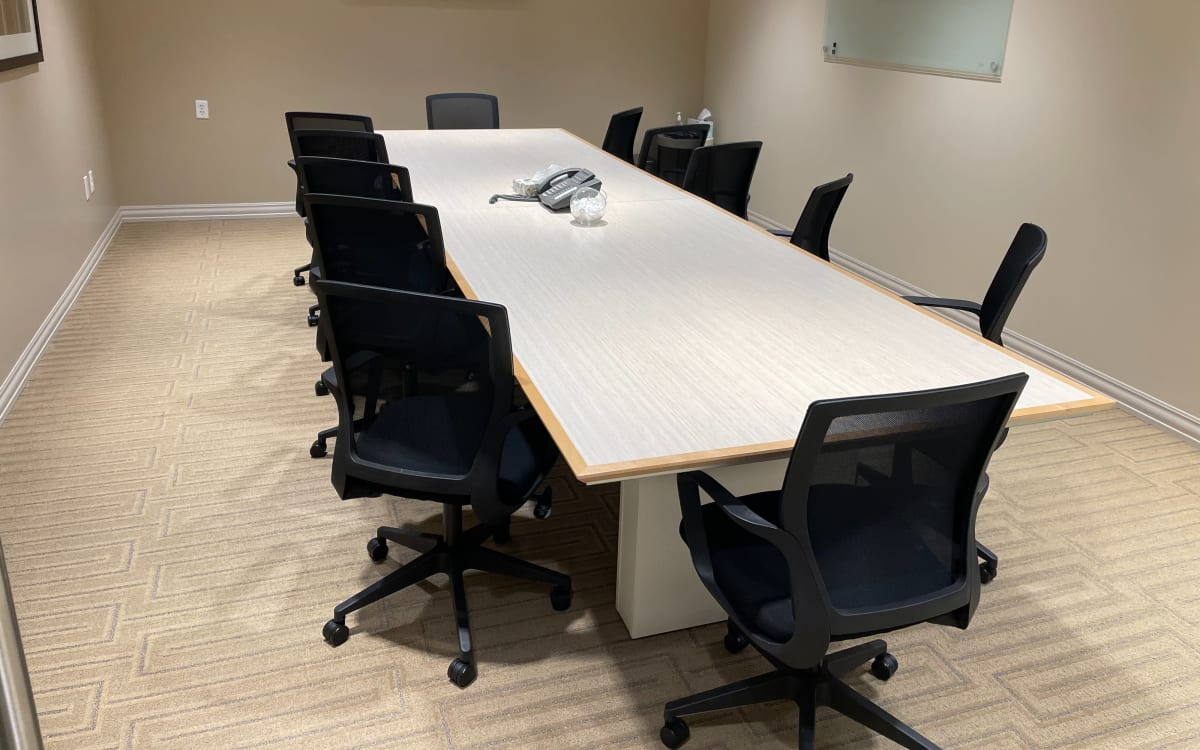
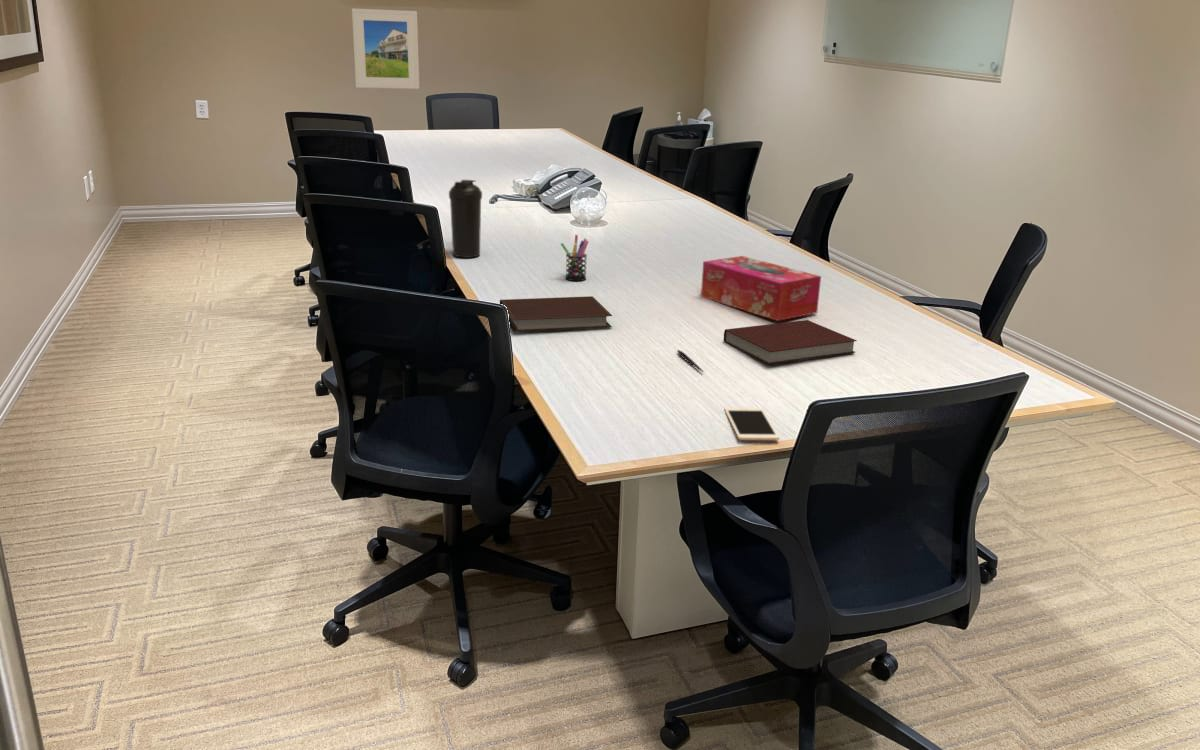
+ pen holder [560,234,590,282]
+ cell phone [723,406,780,441]
+ tissue box [700,255,822,322]
+ notebook [723,319,857,365]
+ pen [676,349,705,373]
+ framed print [351,7,420,90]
+ water bottle [448,179,483,259]
+ notebook [499,295,613,333]
